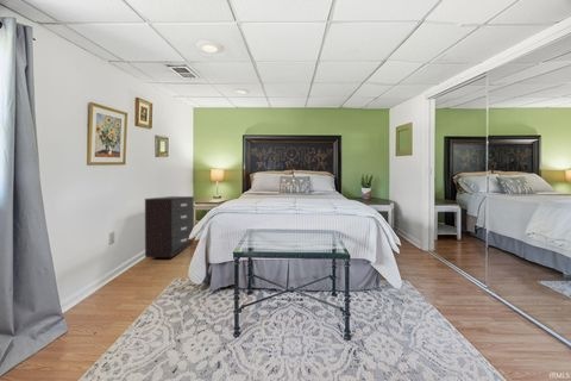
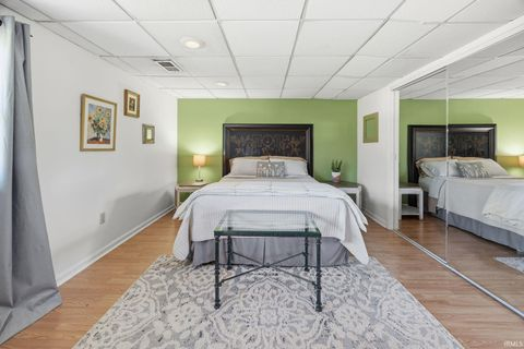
- dresser [144,195,195,258]
